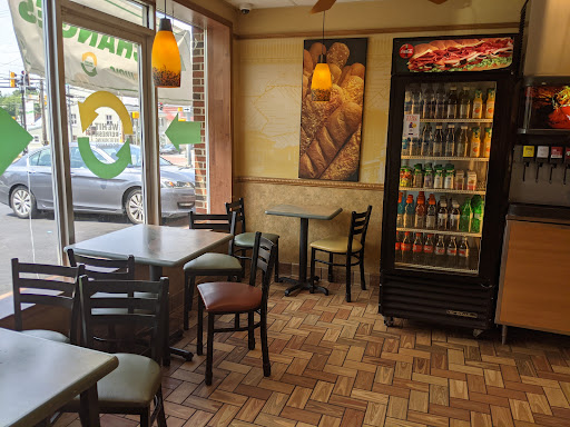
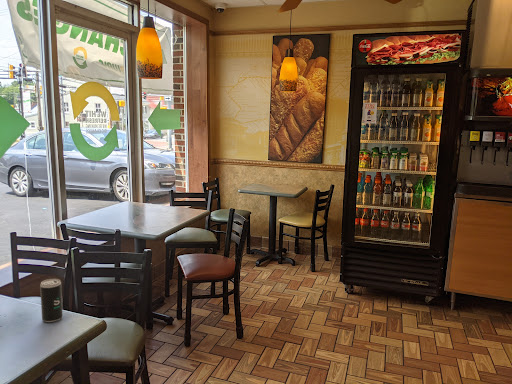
+ beverage can [39,278,64,323]
